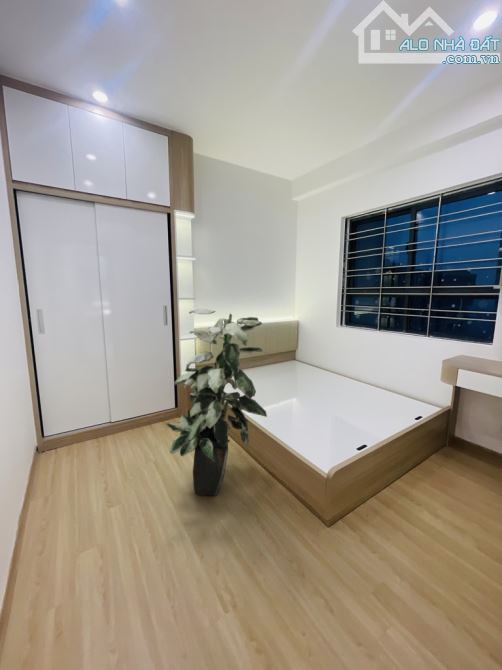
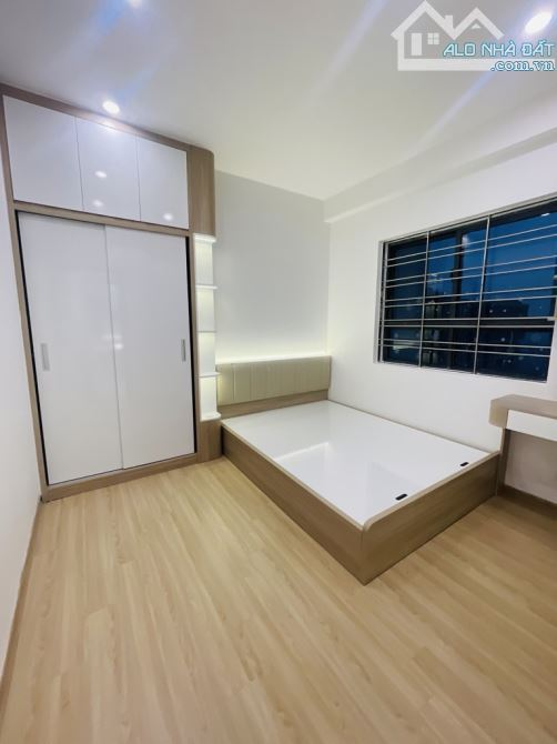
- indoor plant [165,307,268,497]
